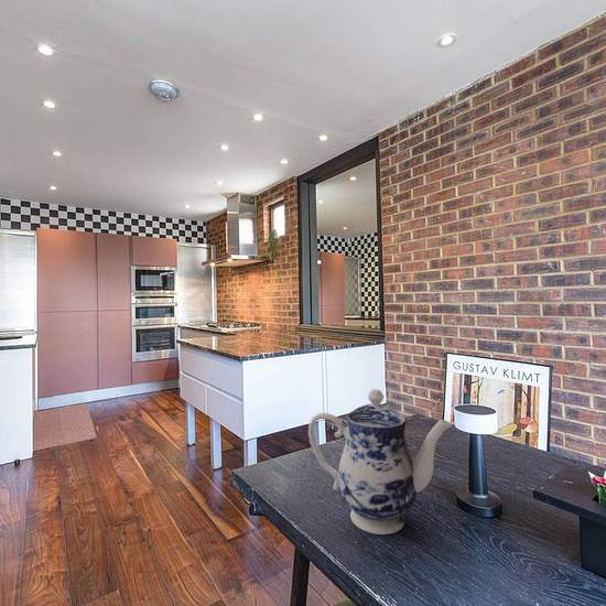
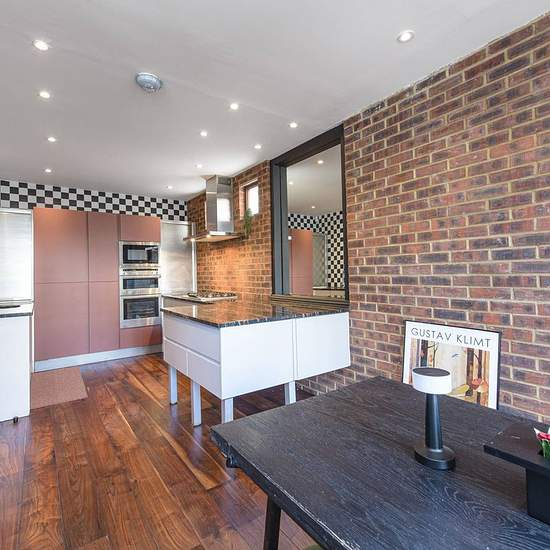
- teapot [307,388,454,535]
